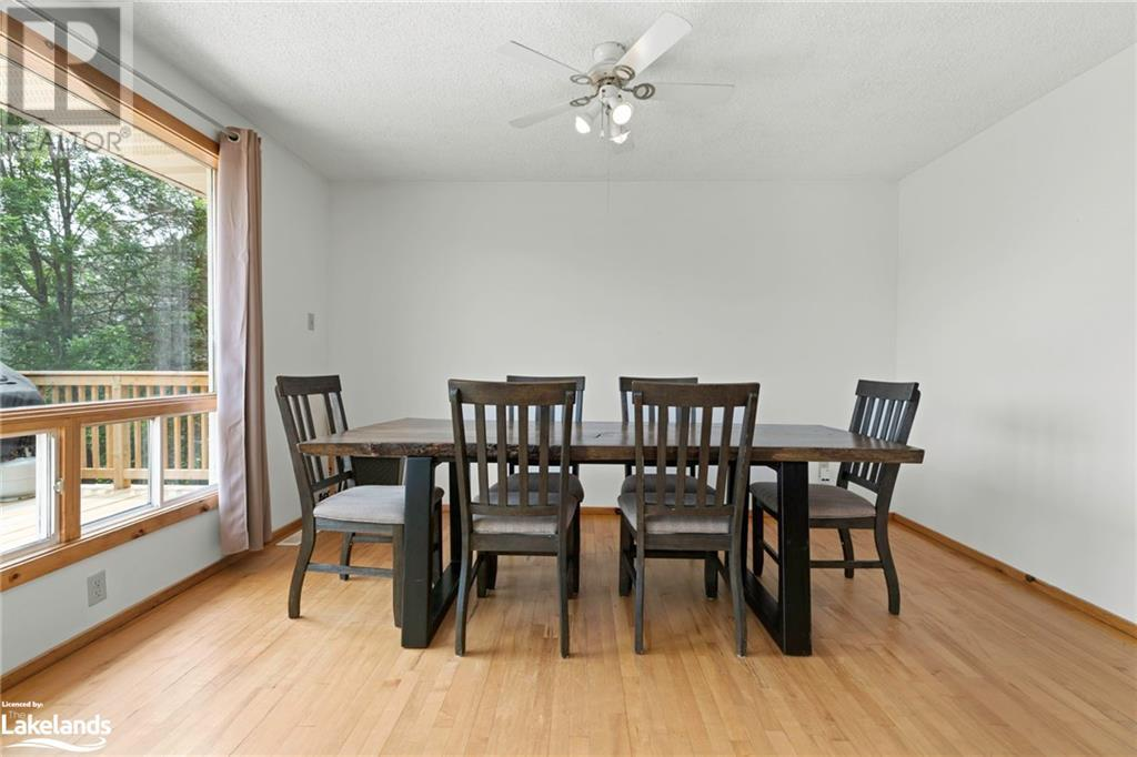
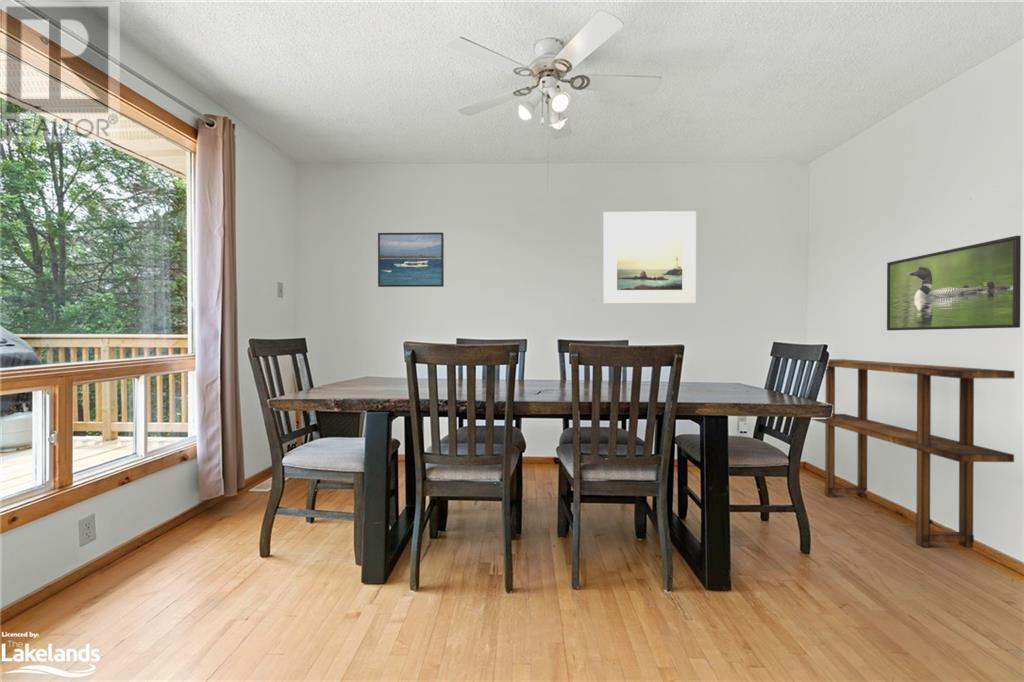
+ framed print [602,210,697,305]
+ console table [811,358,1016,549]
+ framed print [377,231,445,288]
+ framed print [886,235,1022,331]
